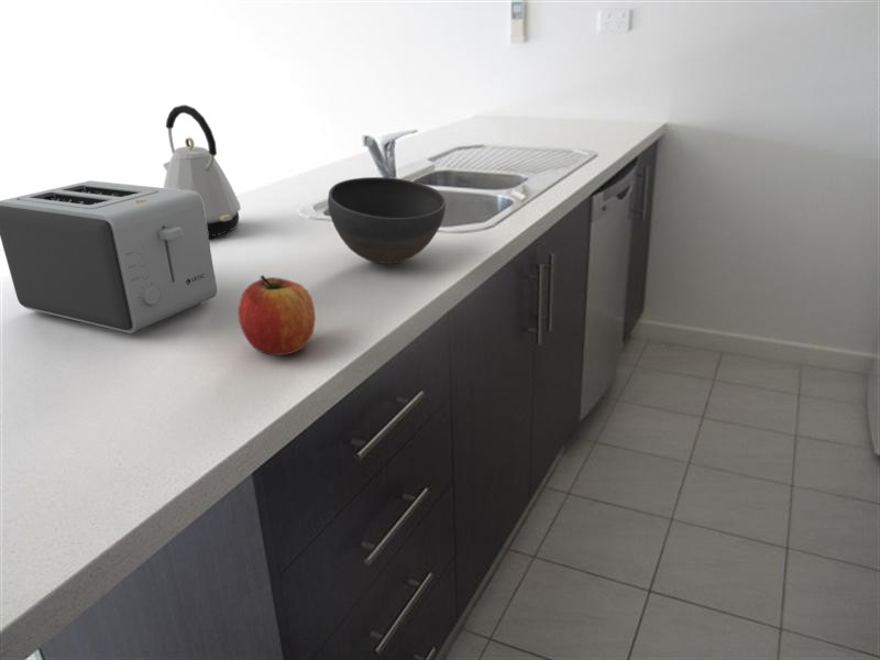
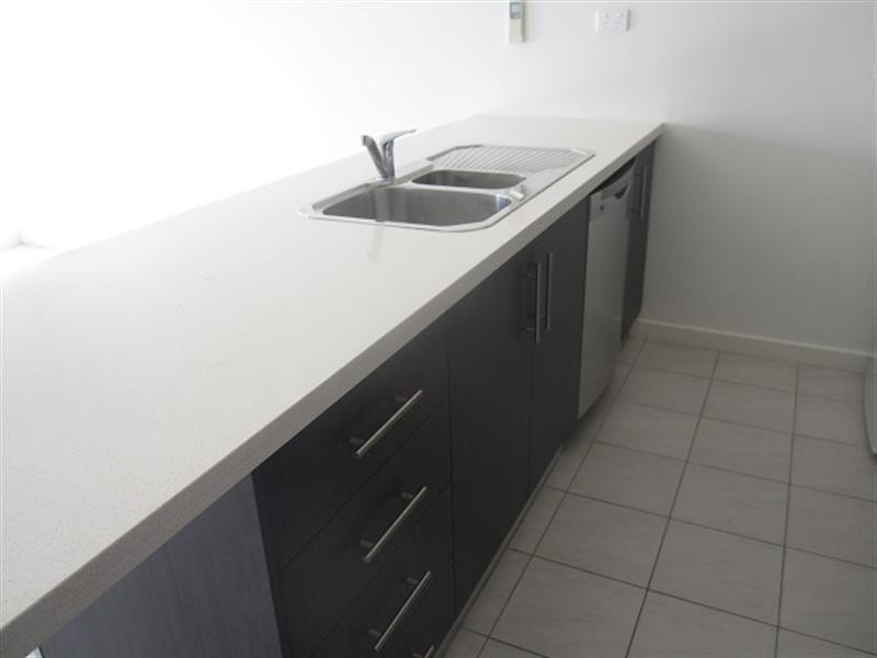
- bowl [327,176,447,265]
- kettle [162,103,242,238]
- toaster [0,179,218,334]
- apple [238,274,317,356]
